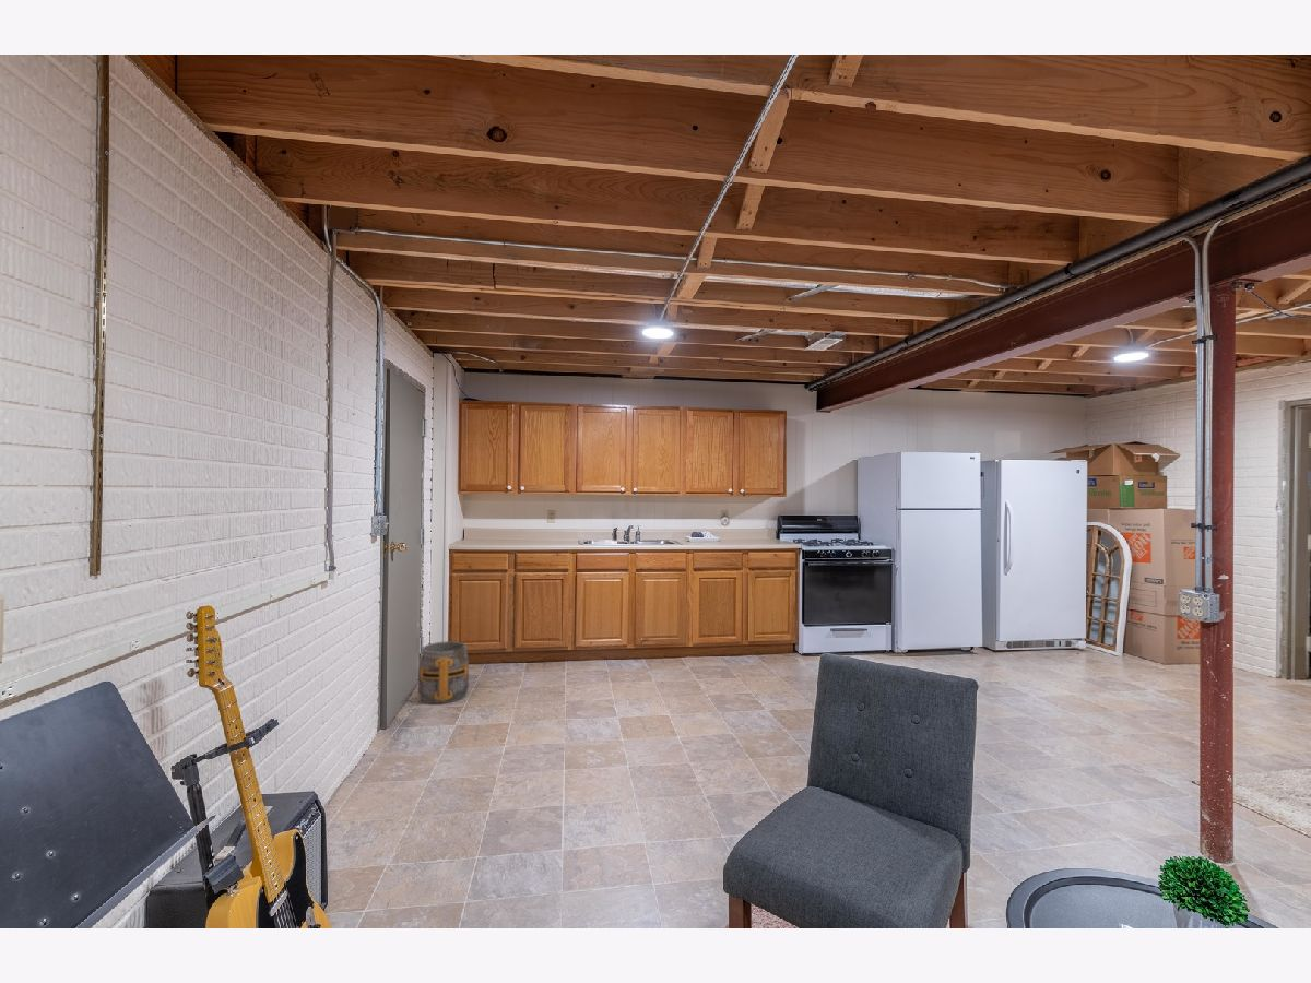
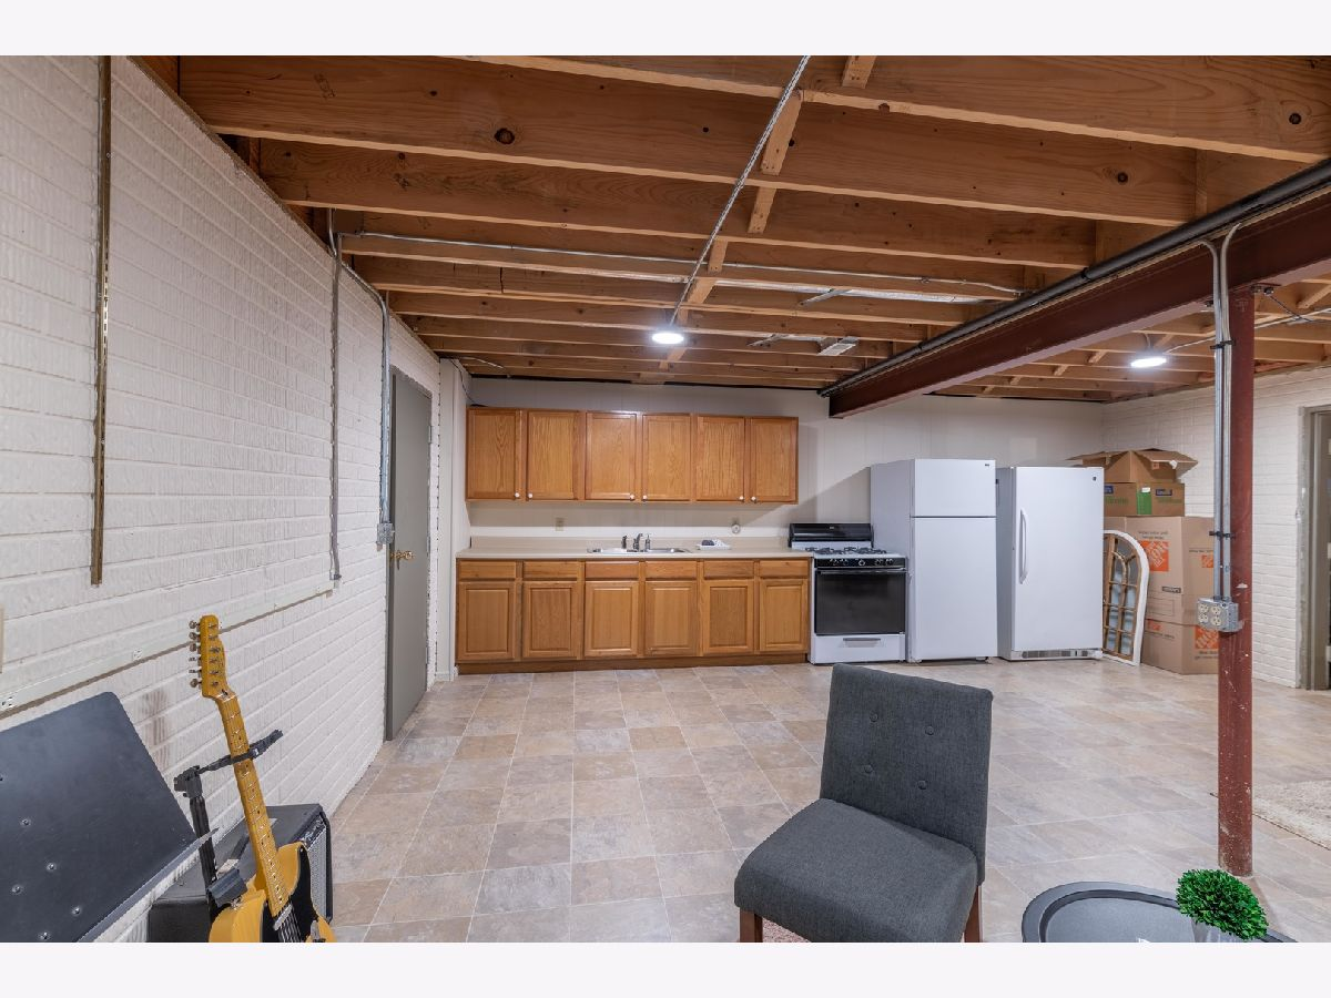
- bucket [417,640,470,704]
